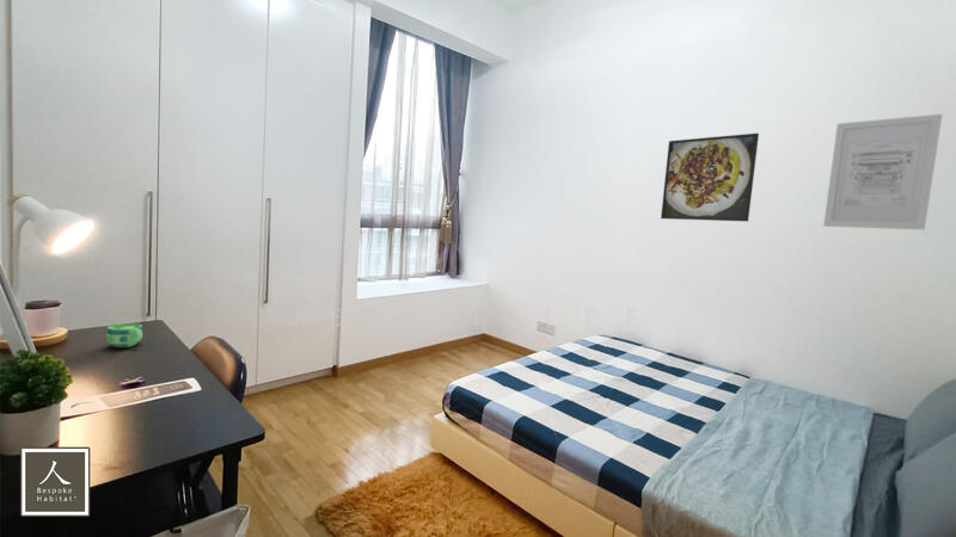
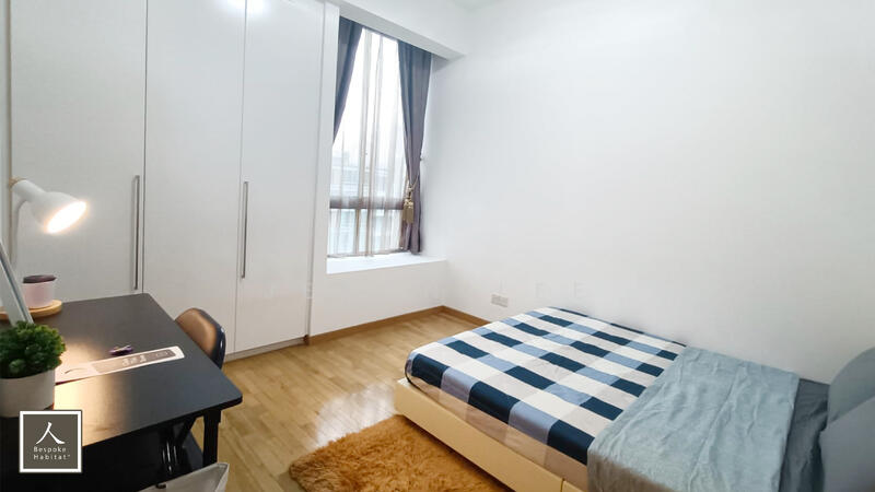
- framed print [660,132,760,222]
- cup [105,322,143,348]
- wall art [822,113,943,232]
